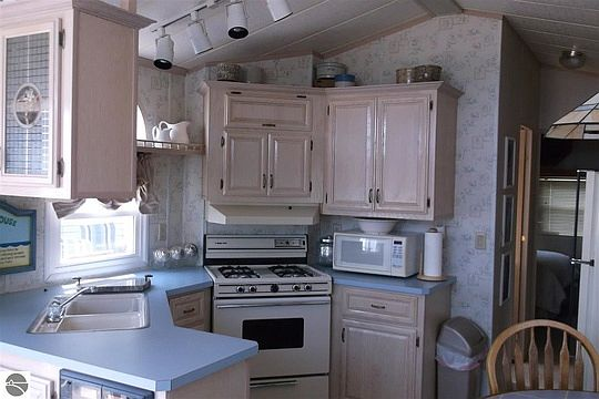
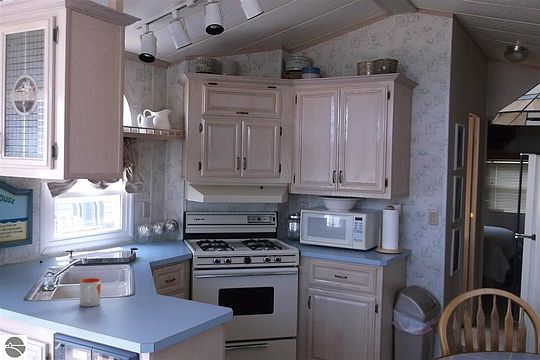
+ mug [79,277,102,307]
